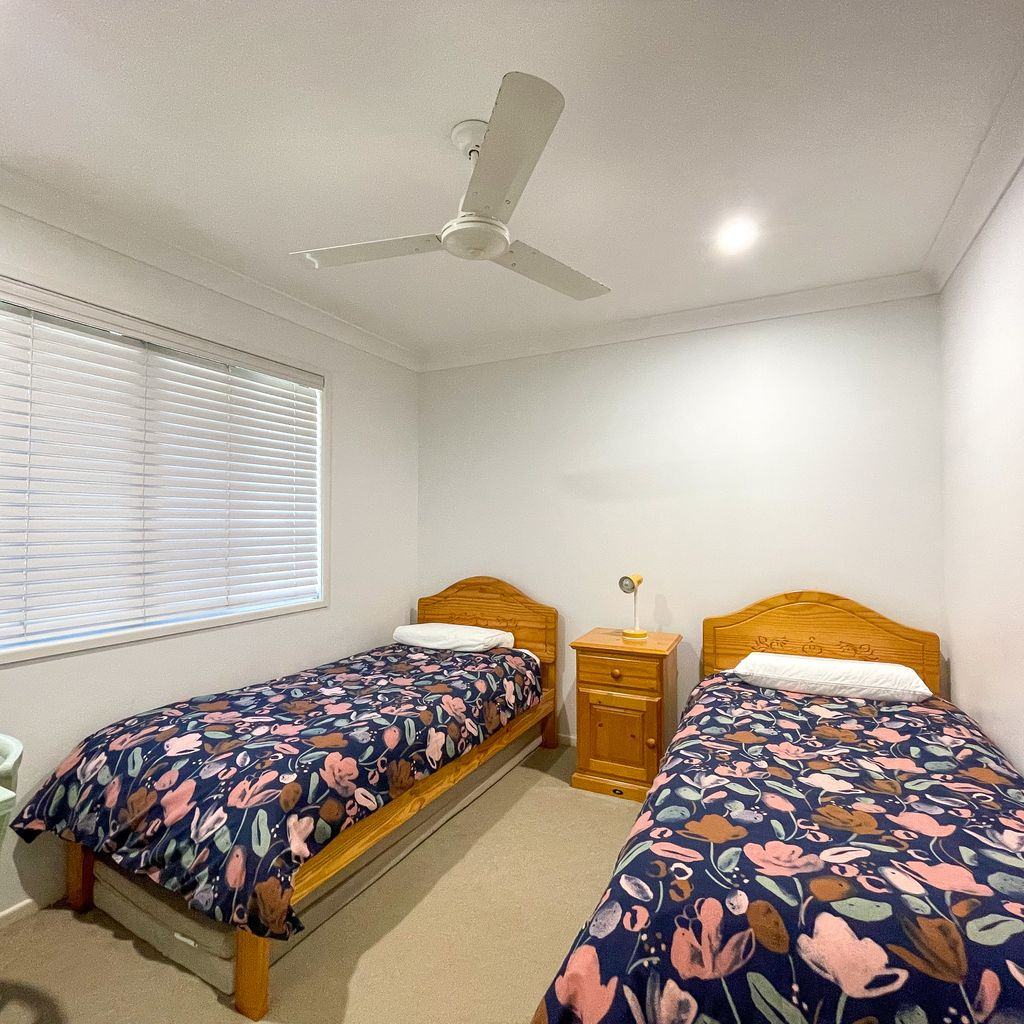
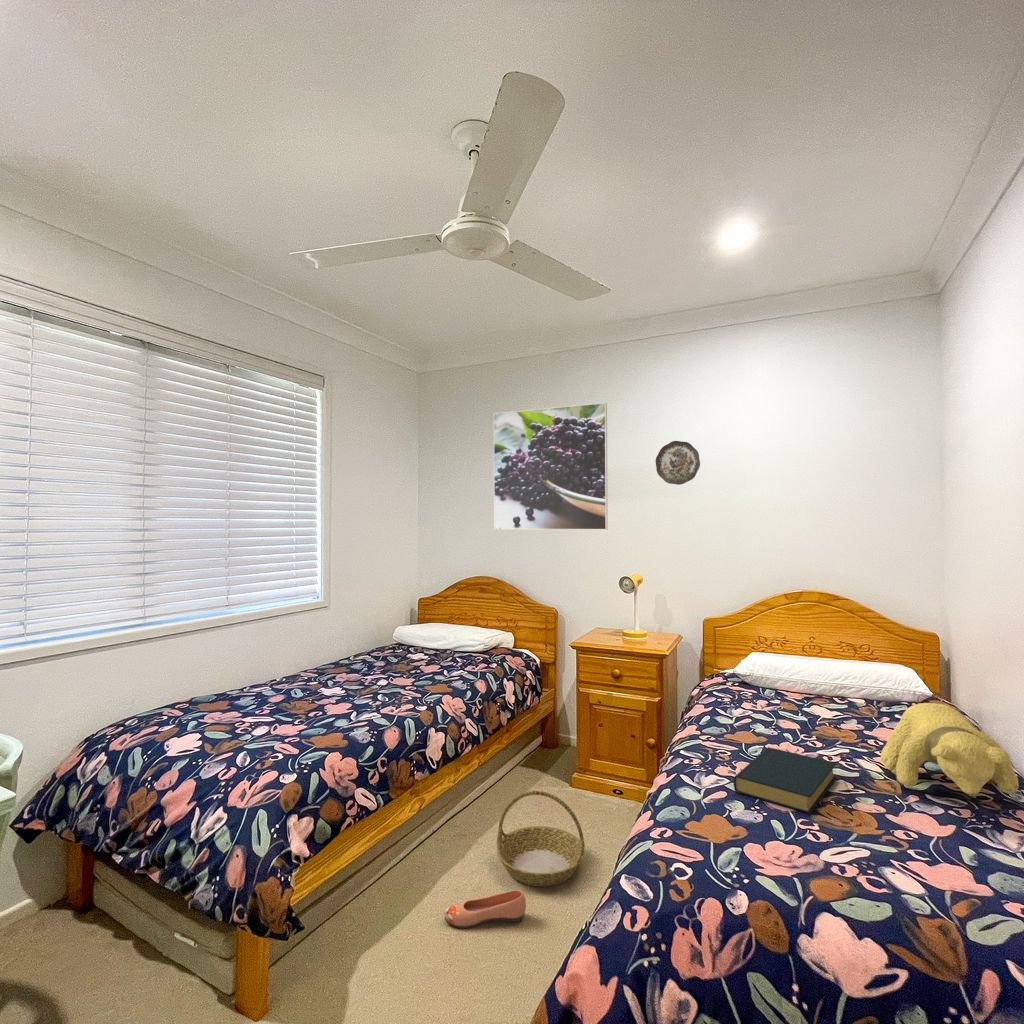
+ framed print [493,402,609,531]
+ hardback book [733,746,838,815]
+ basket [496,790,586,887]
+ teddy bear [880,702,1019,798]
+ decorative plate [654,440,701,486]
+ shoe [444,889,527,929]
